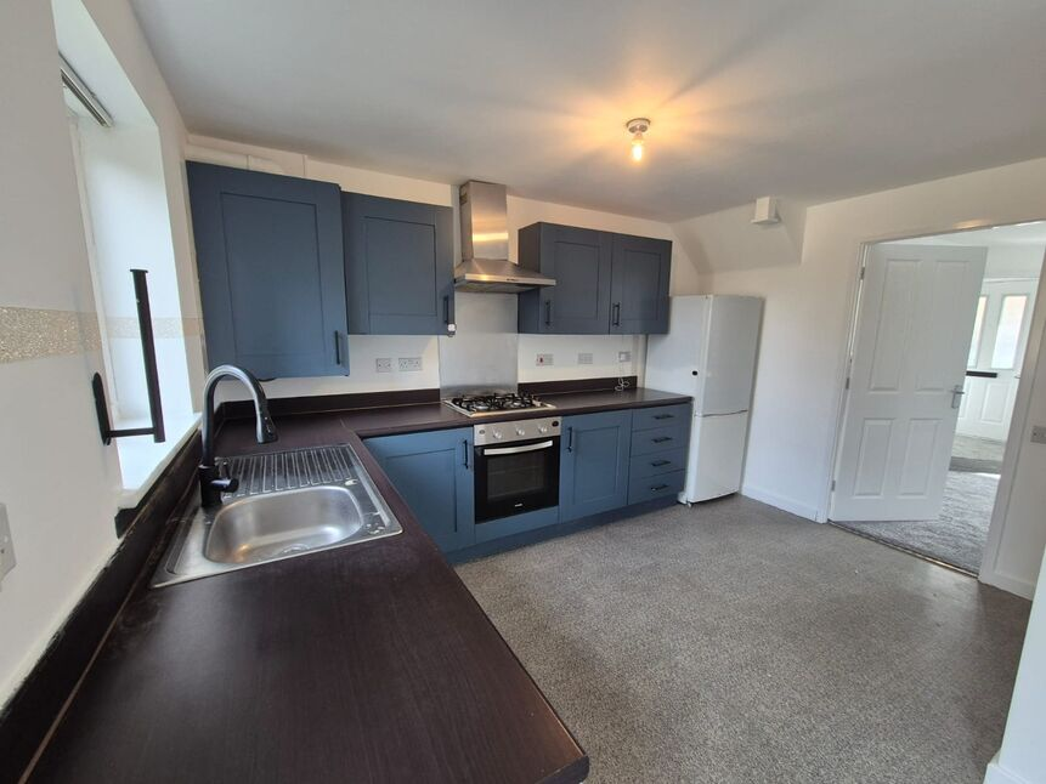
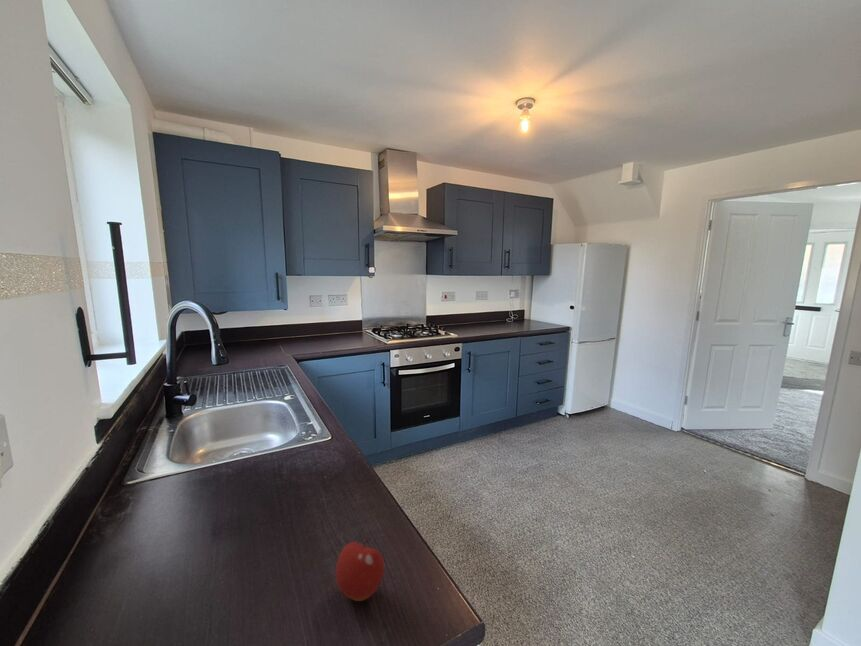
+ fruit [335,536,385,602]
